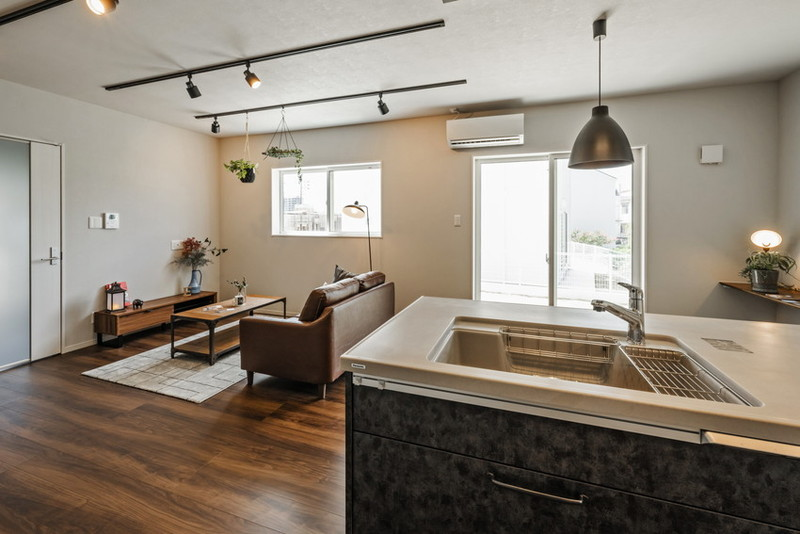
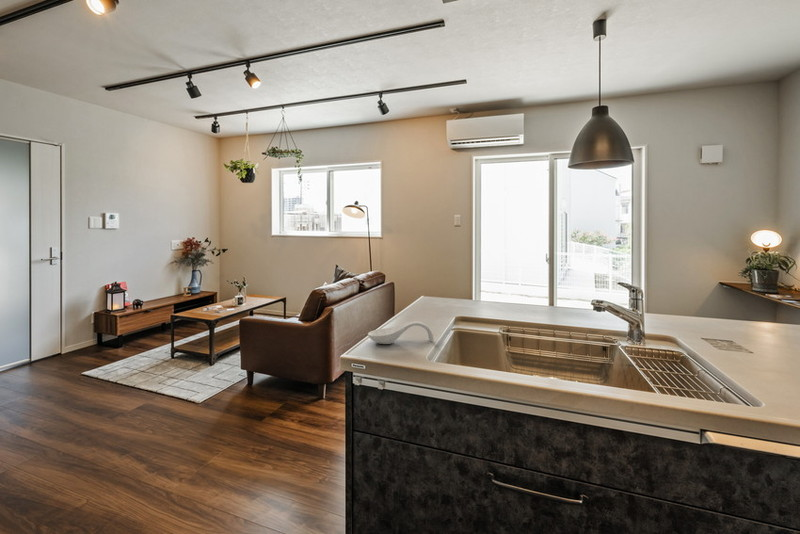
+ spoon rest [367,320,435,345]
